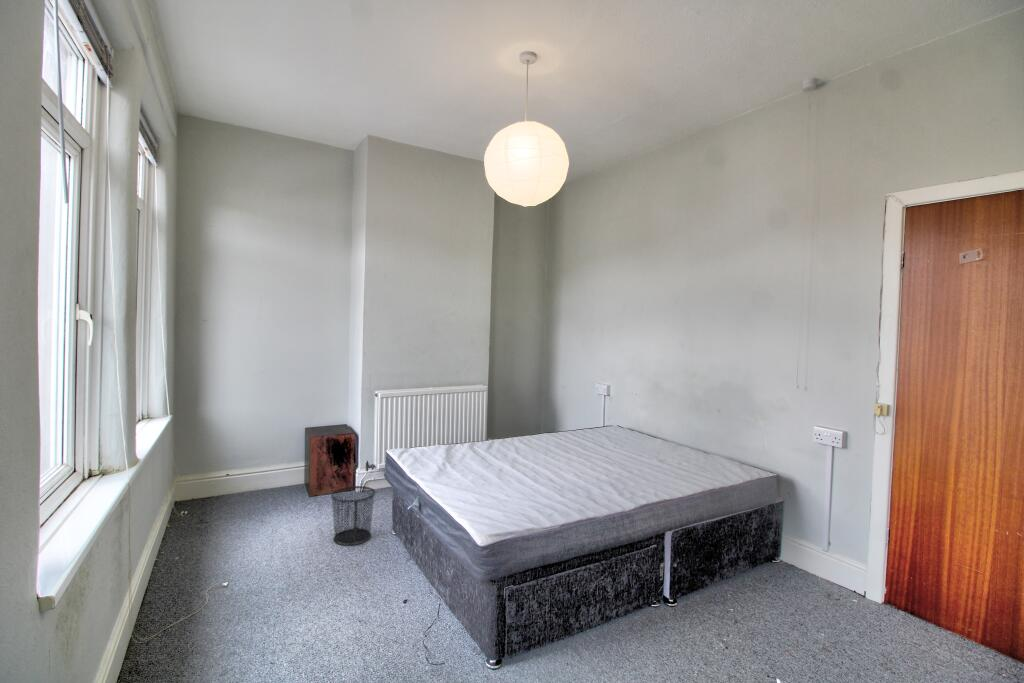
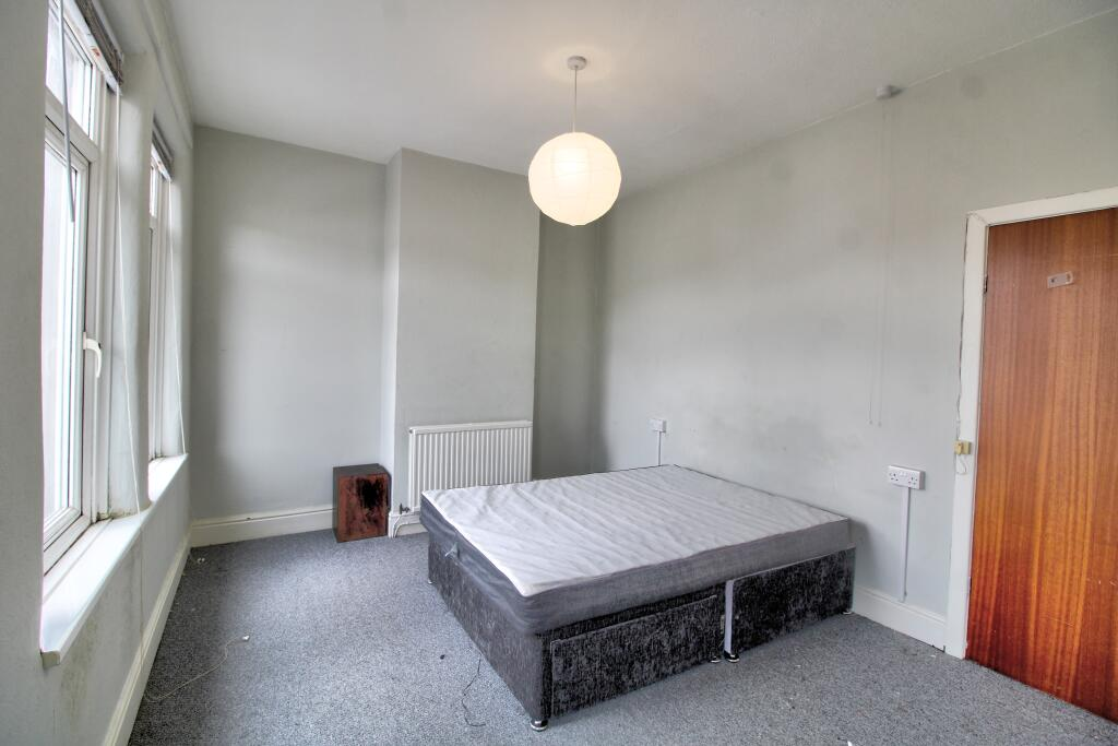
- waste bin [330,485,377,546]
